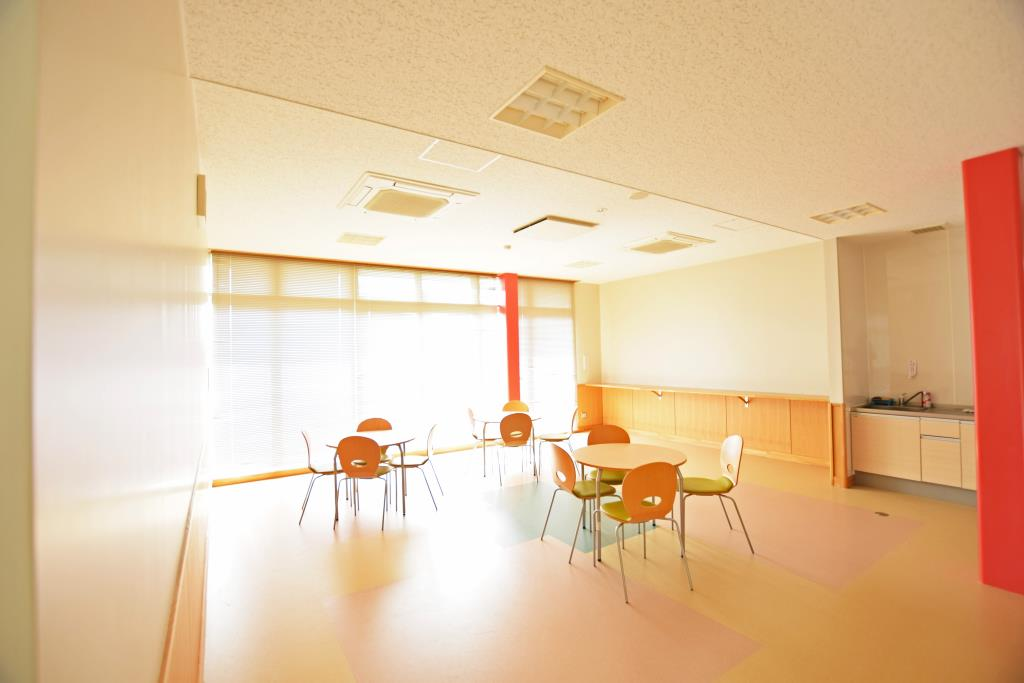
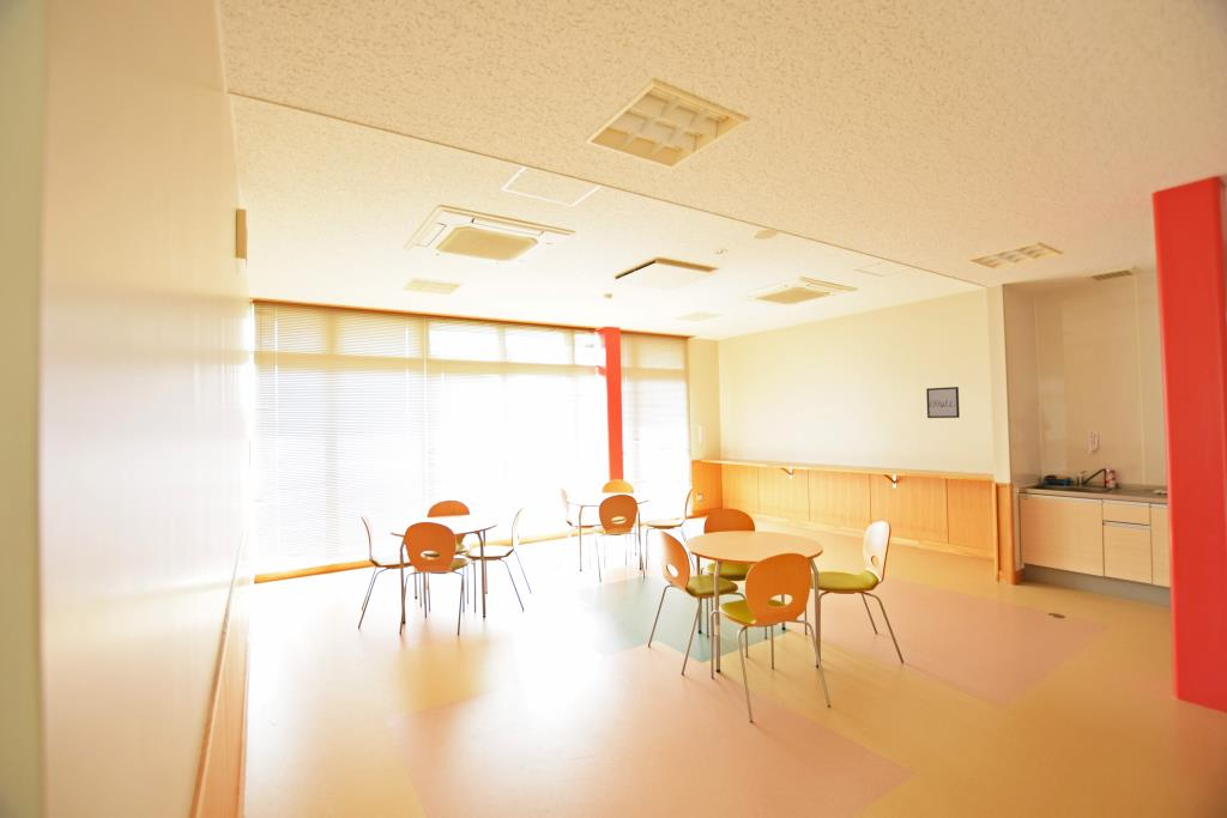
+ wall art [925,386,961,419]
